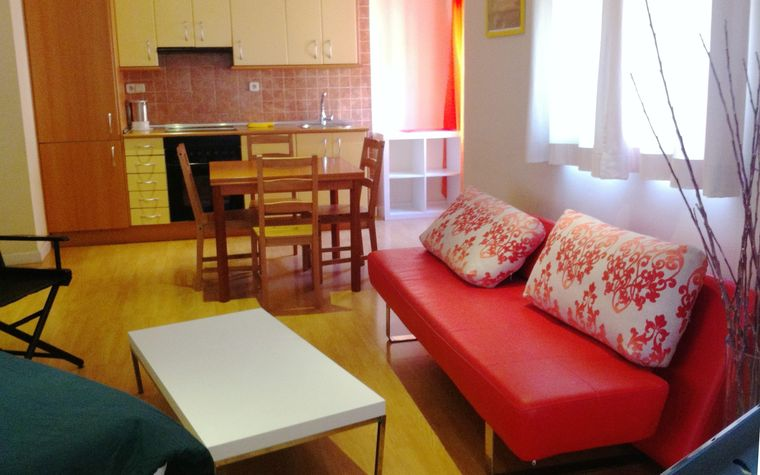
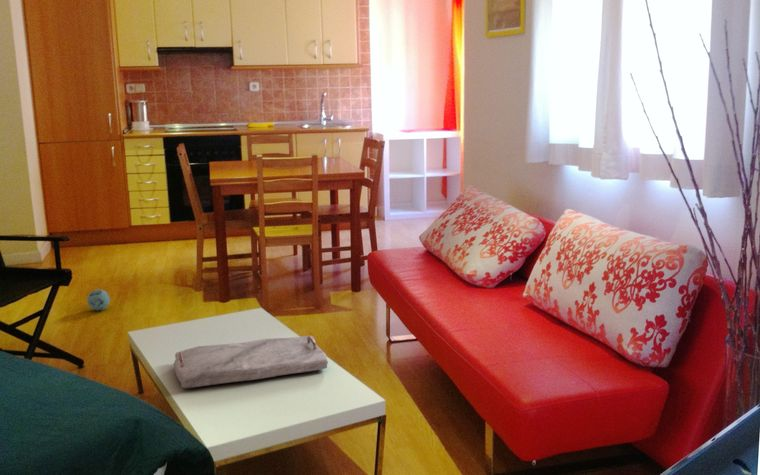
+ serving tray [173,335,329,389]
+ ball [86,288,111,311]
